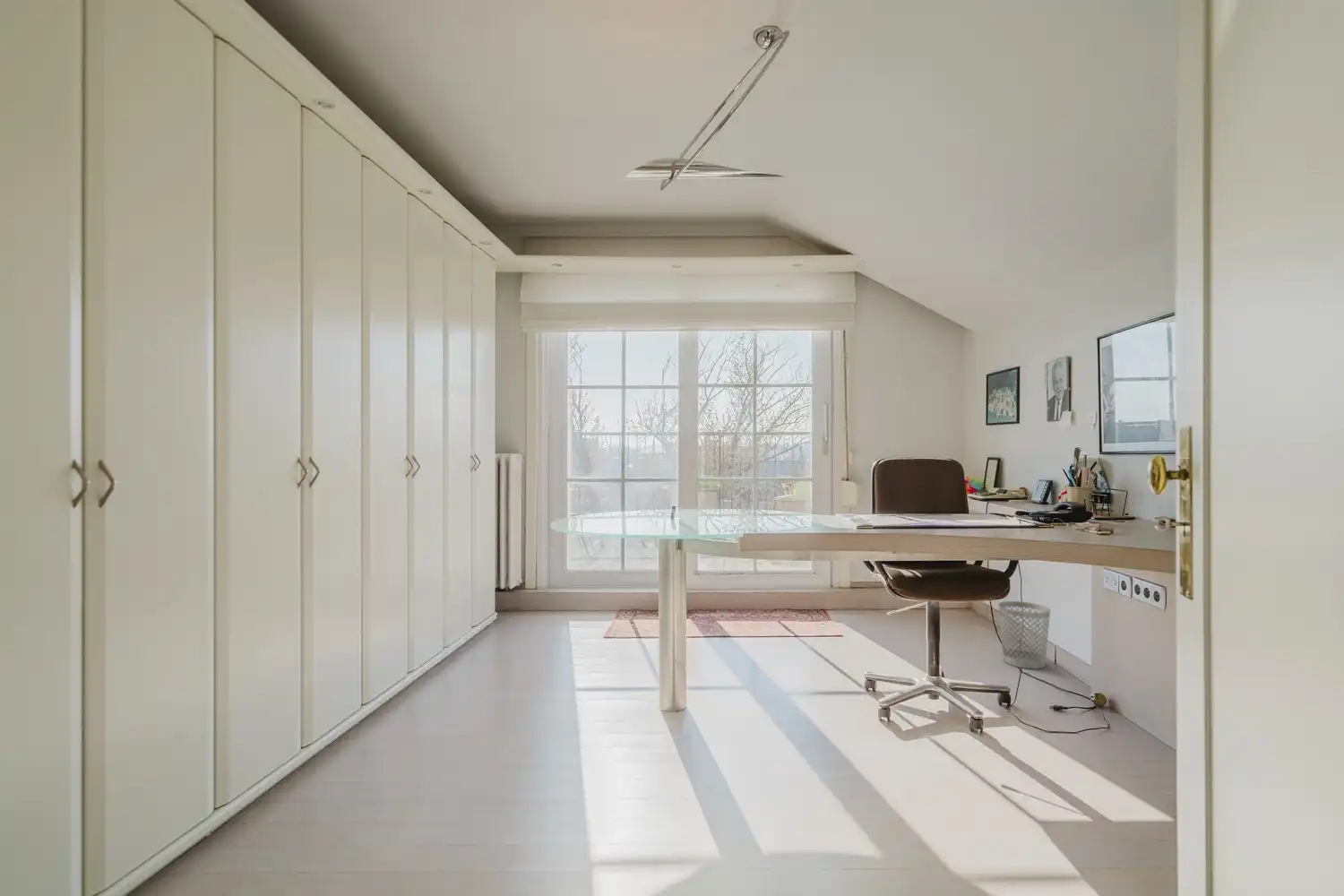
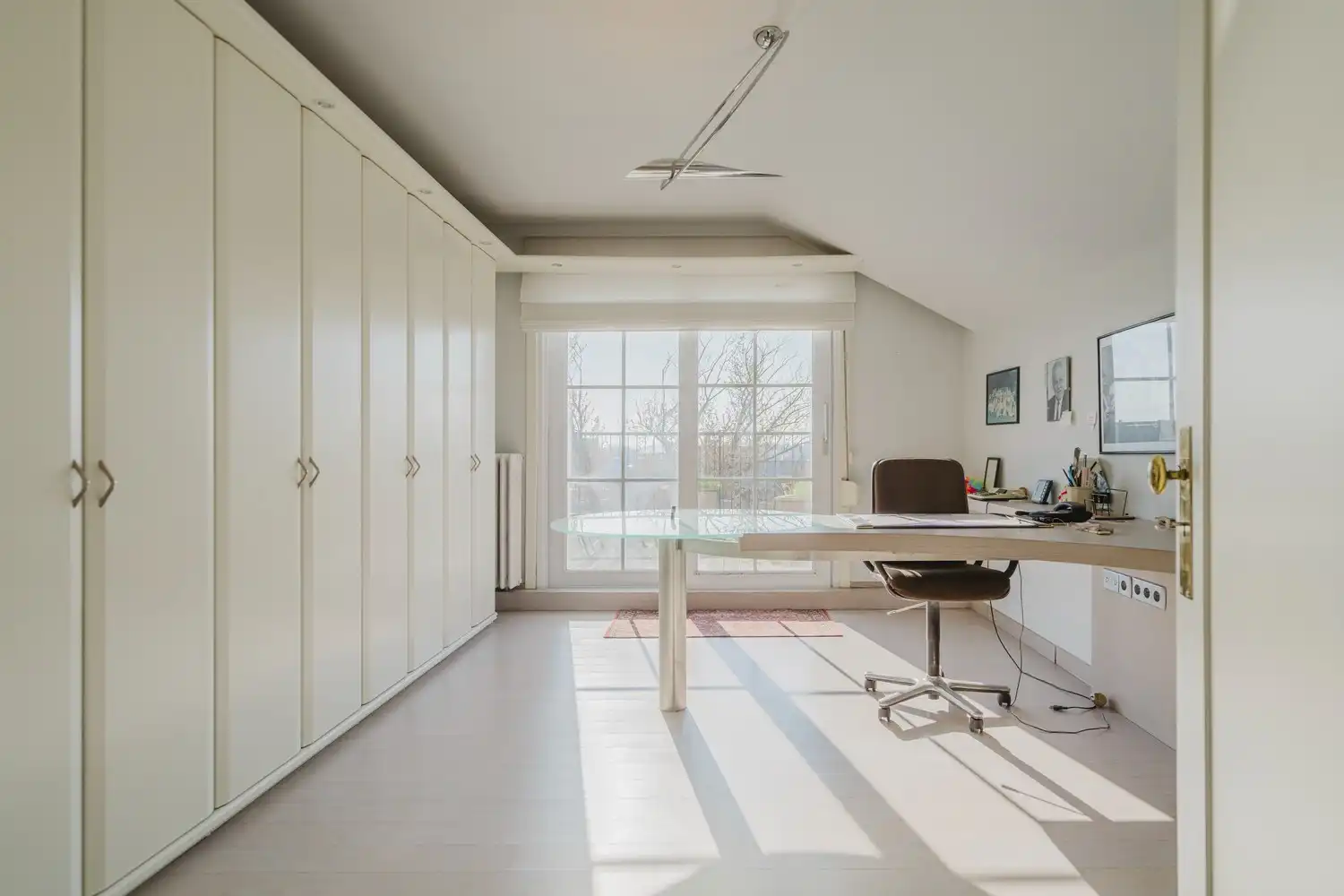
- wastebasket [997,600,1051,670]
